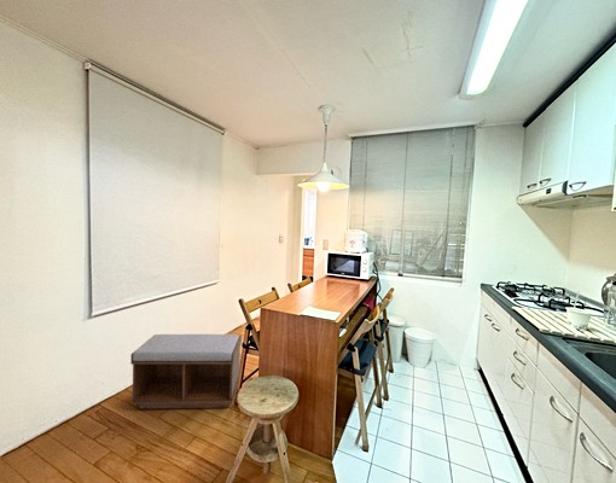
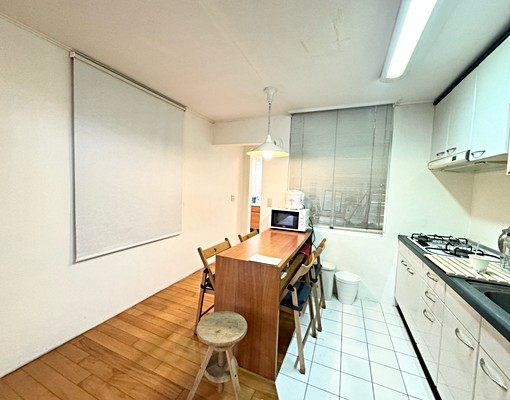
- bench [129,333,243,409]
